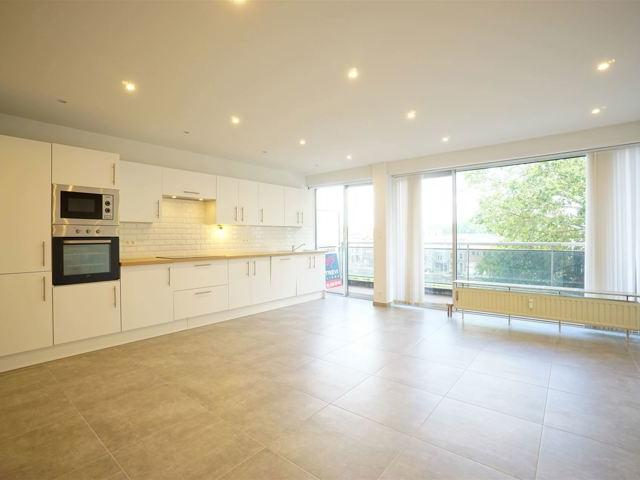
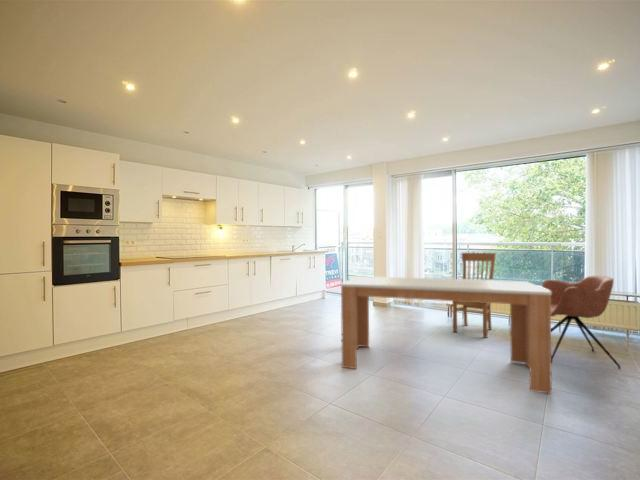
+ chair [452,252,497,339]
+ armchair [541,275,622,370]
+ dining table [340,275,553,395]
